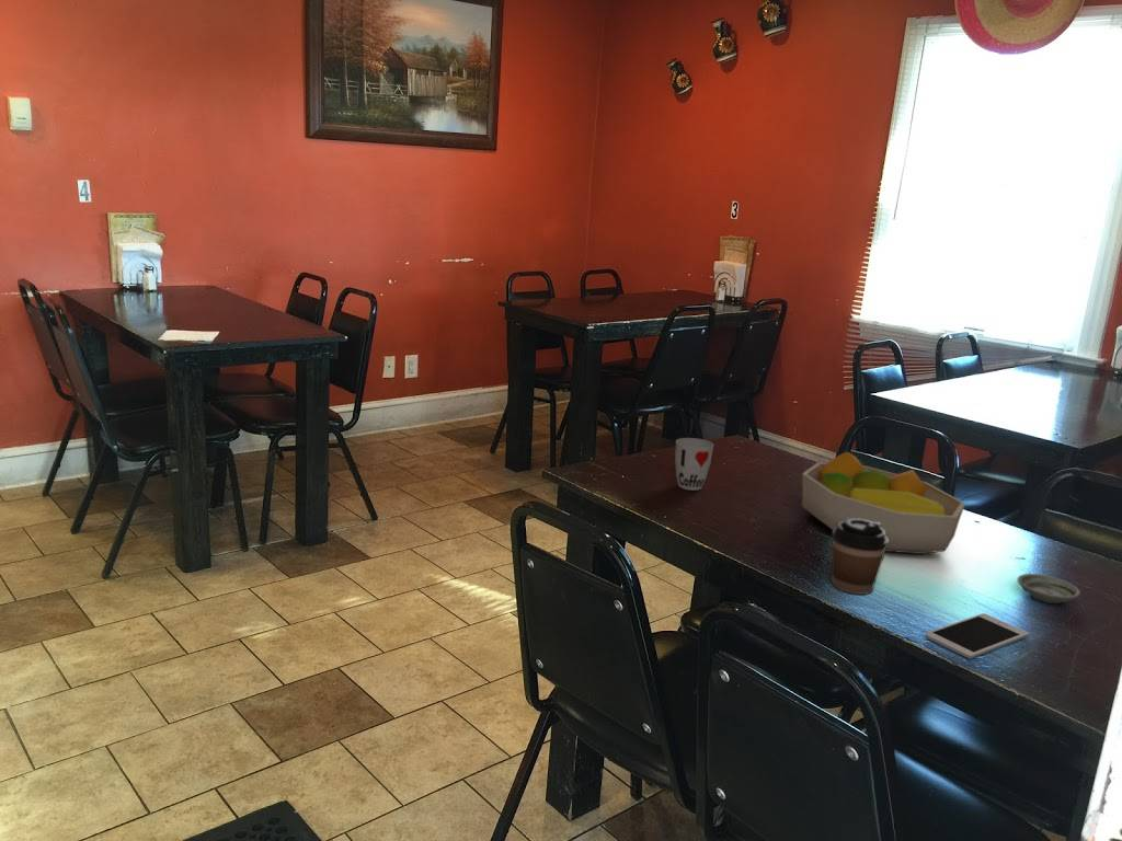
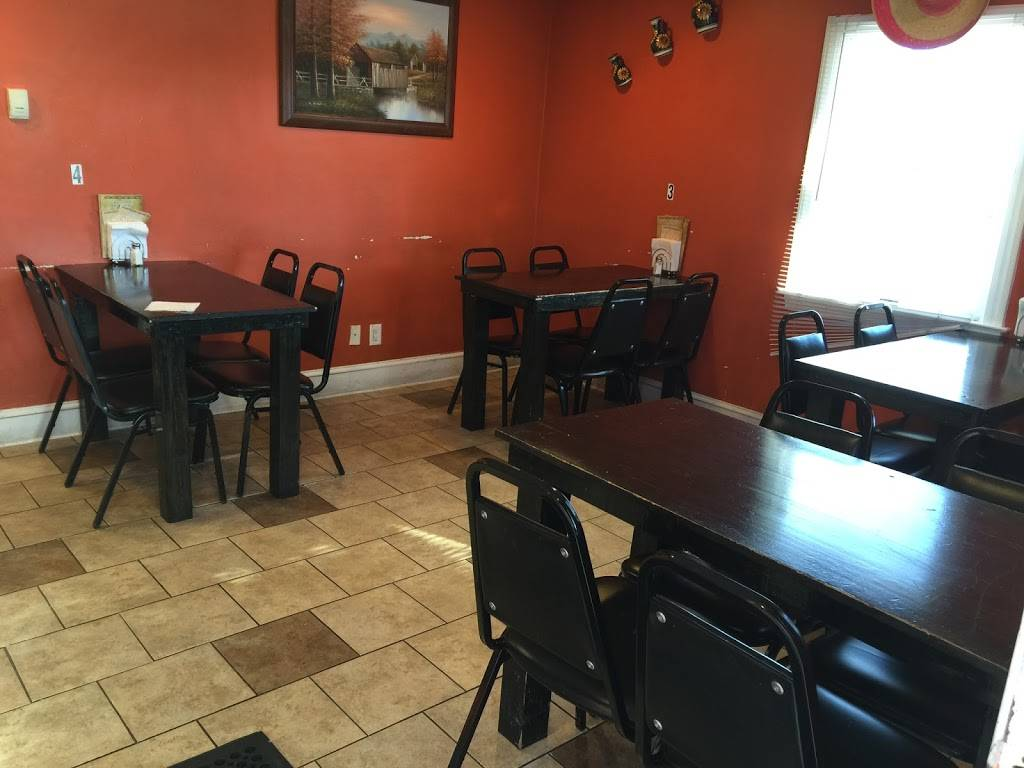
- coffee cup [831,519,889,596]
- cup [674,437,714,492]
- saucer [1017,573,1081,604]
- fruit bowl [801,451,966,555]
- cell phone [924,612,1030,659]
